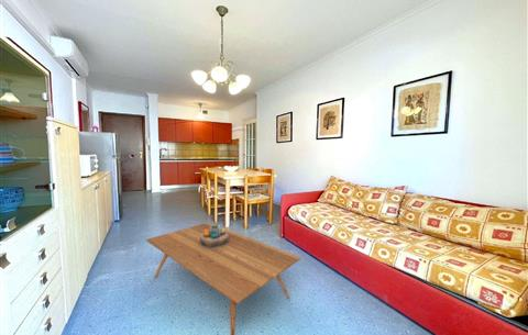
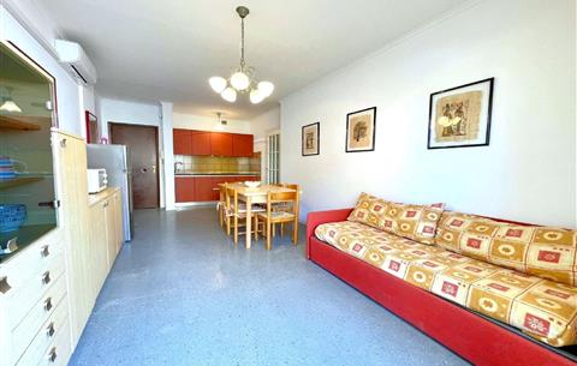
- decorative bowl [199,224,229,248]
- coffee table [145,222,302,335]
